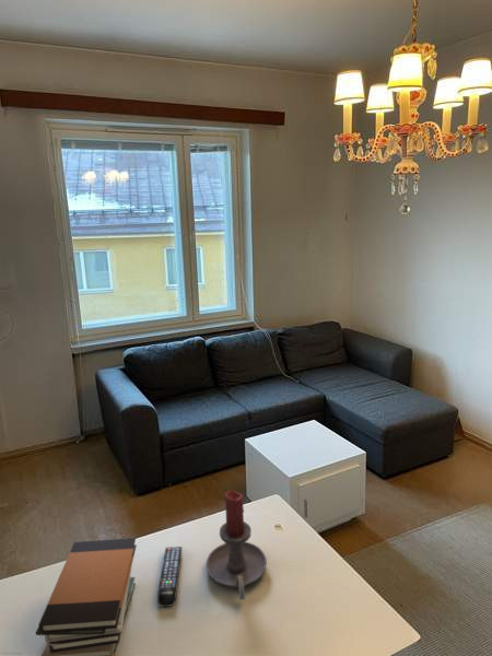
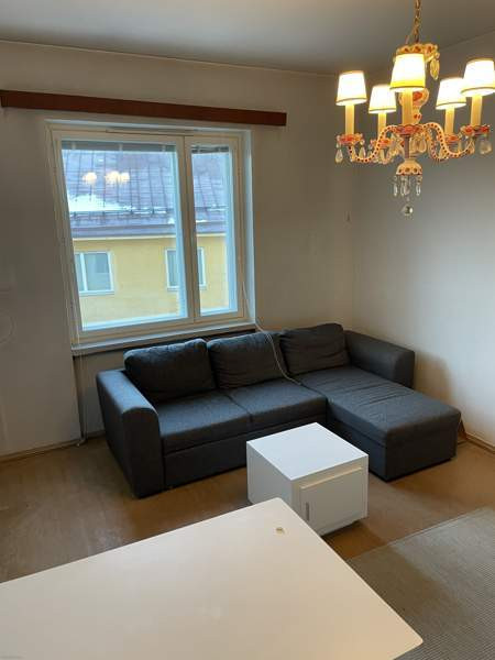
- remote control [156,546,184,608]
- book stack [35,537,138,656]
- candle holder [206,490,268,600]
